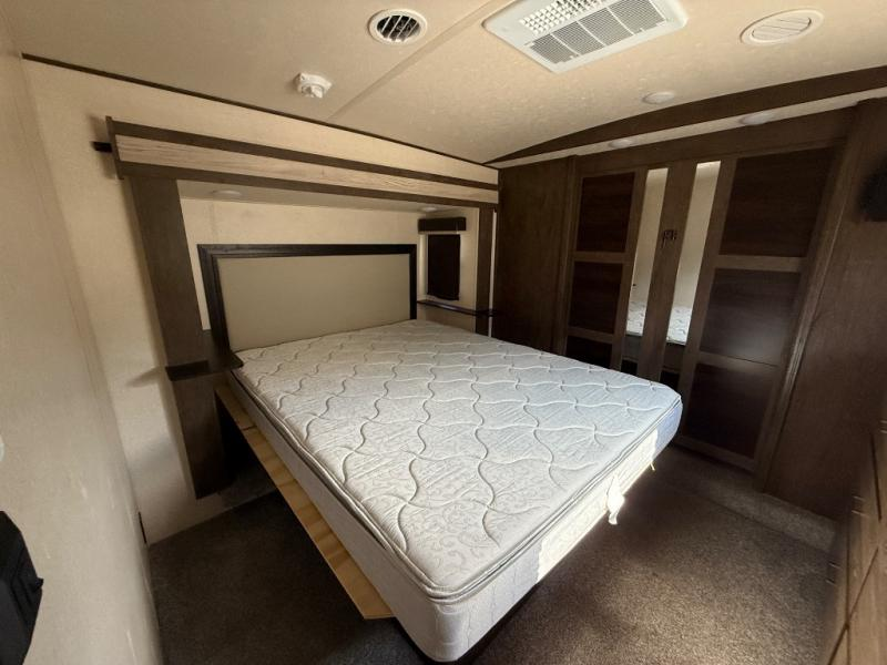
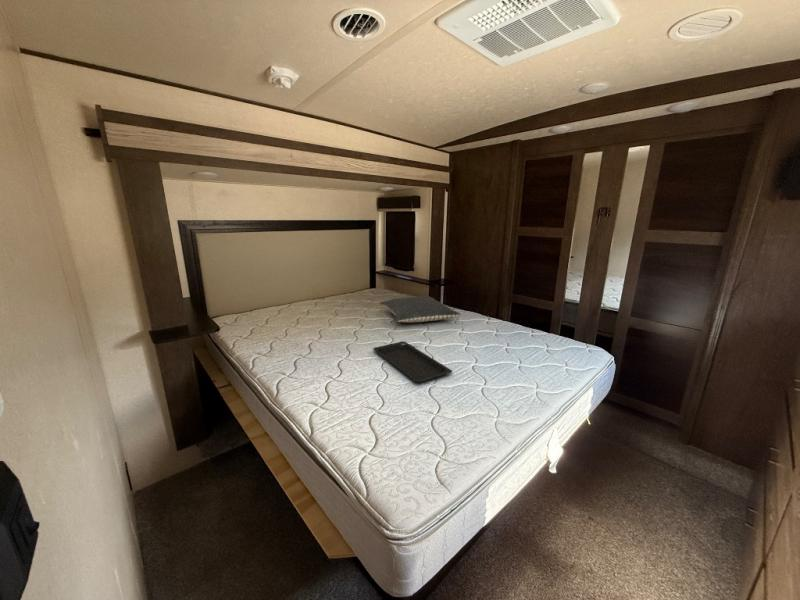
+ pillow [378,295,461,324]
+ serving tray [372,340,454,383]
